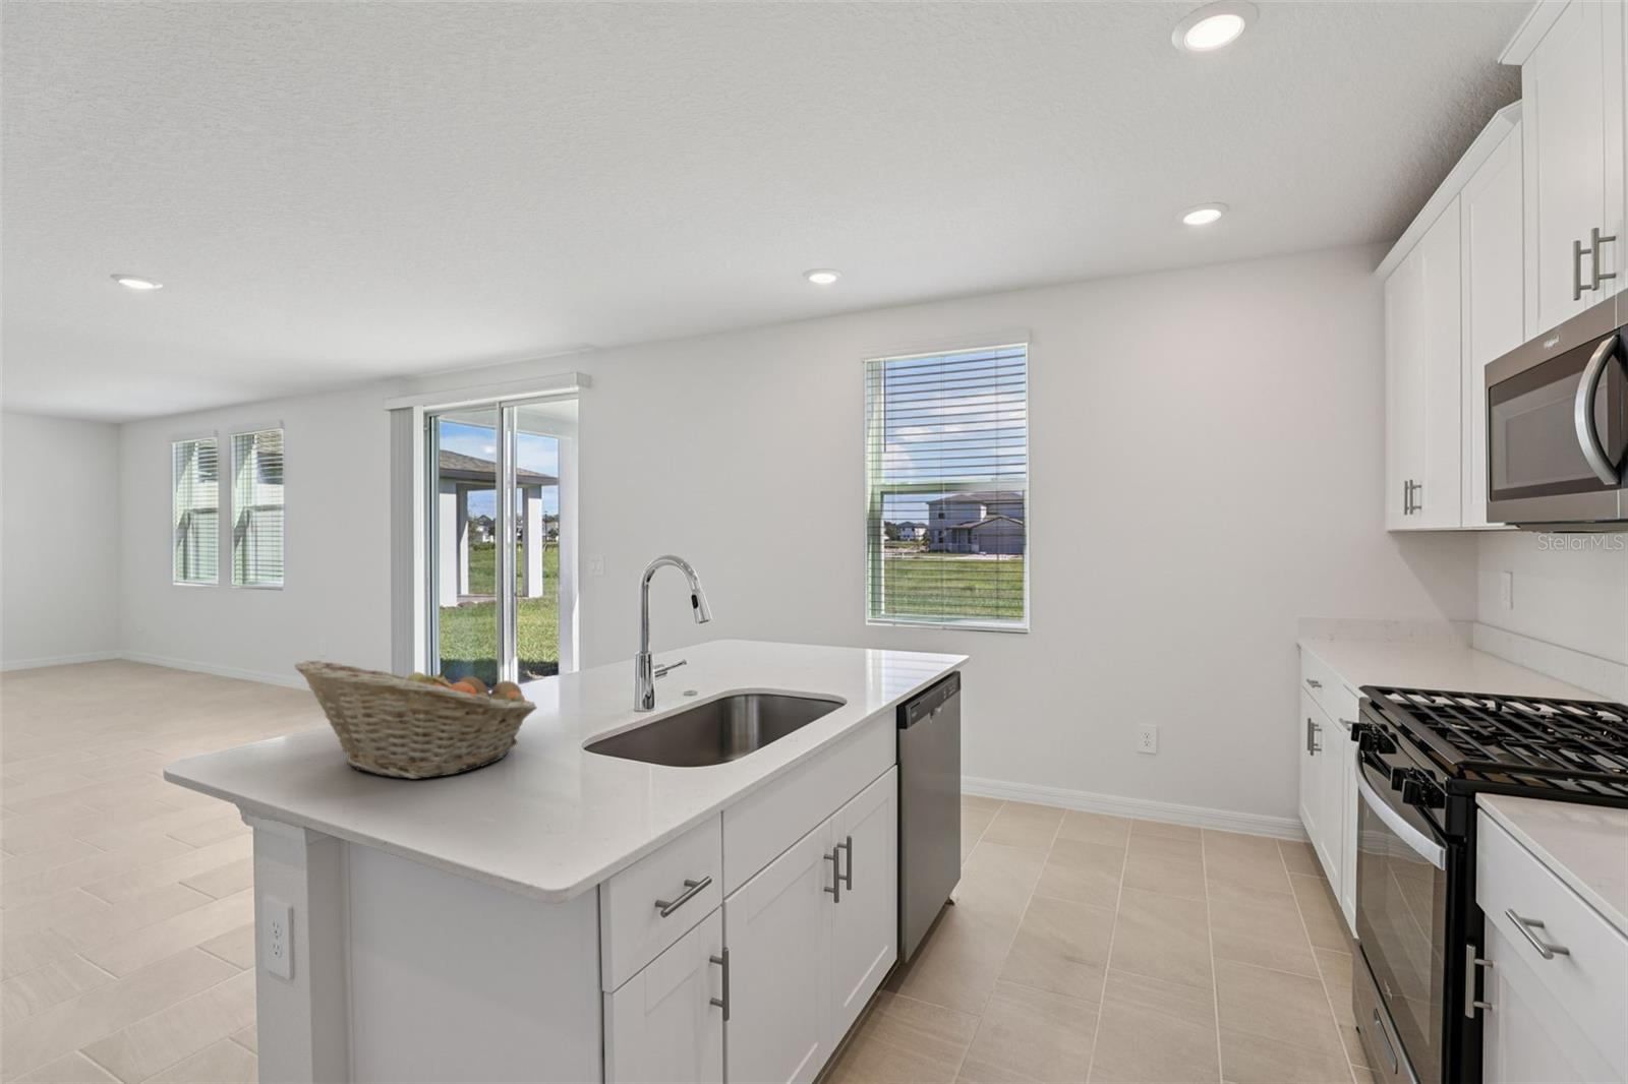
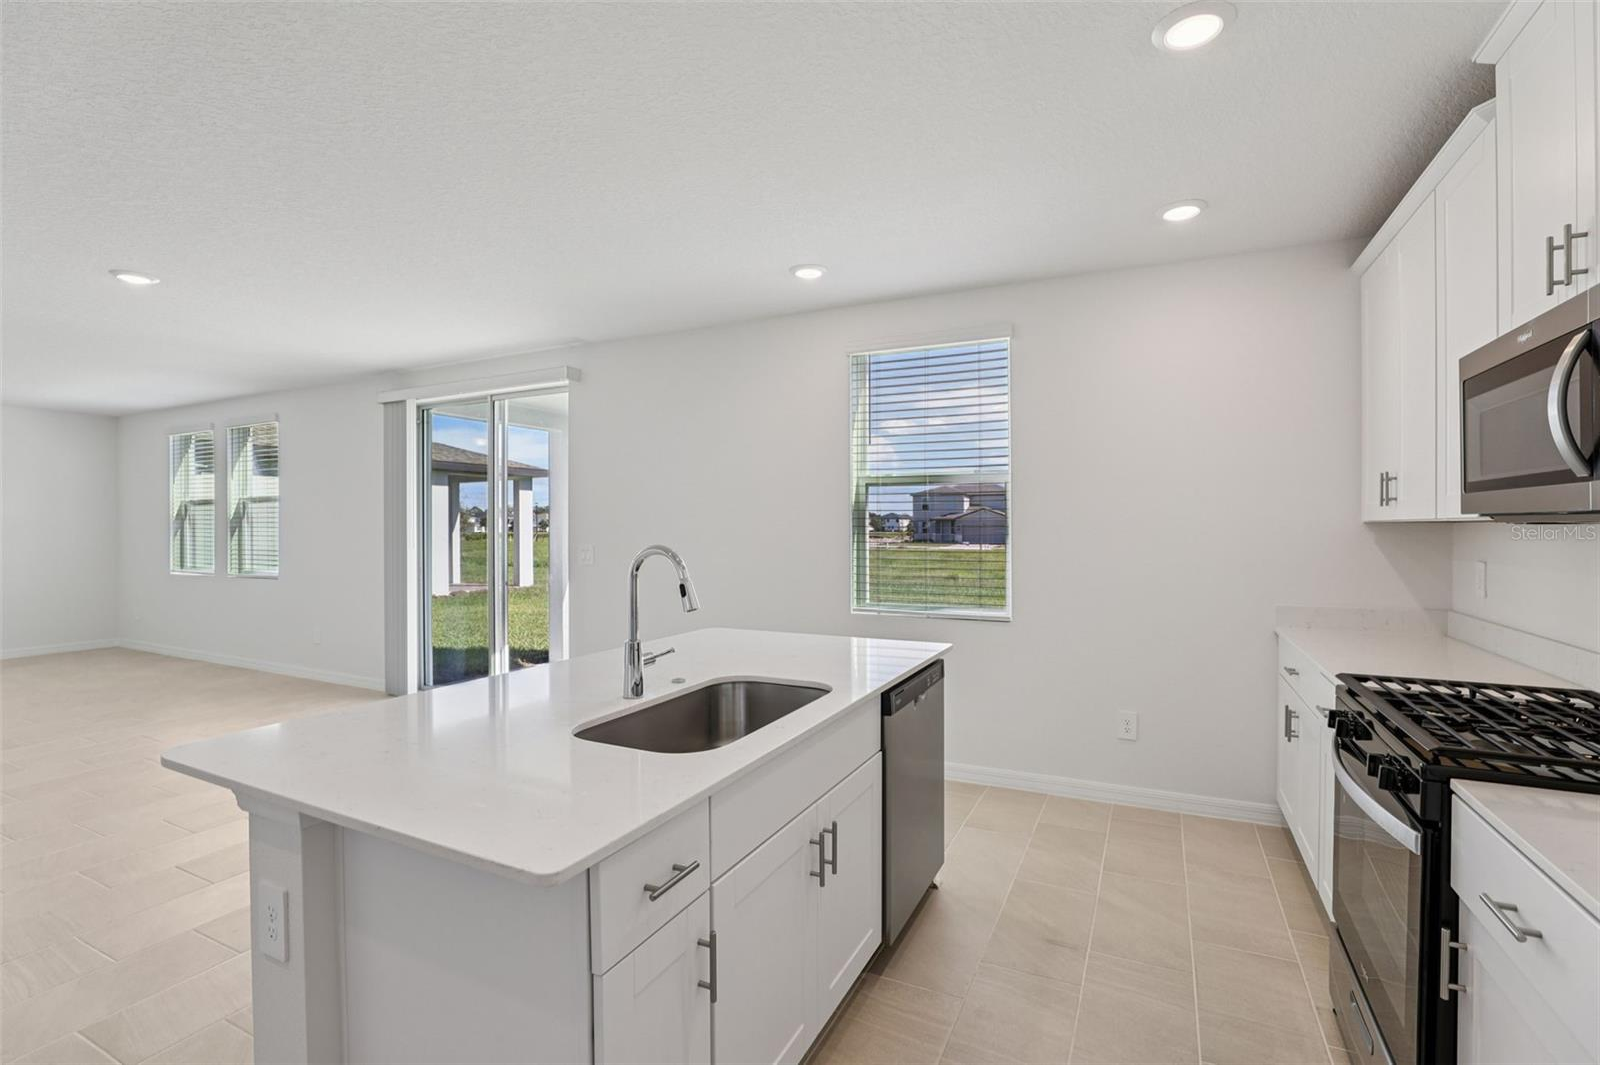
- fruit basket [293,659,539,780]
